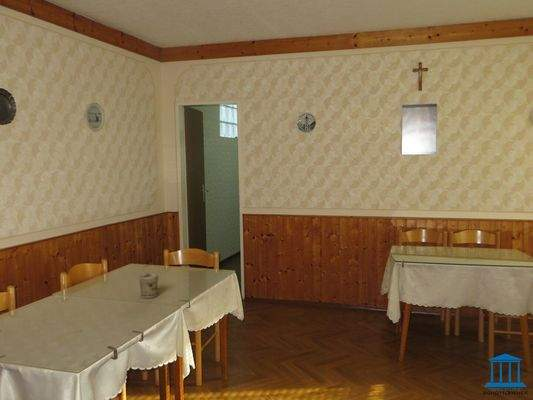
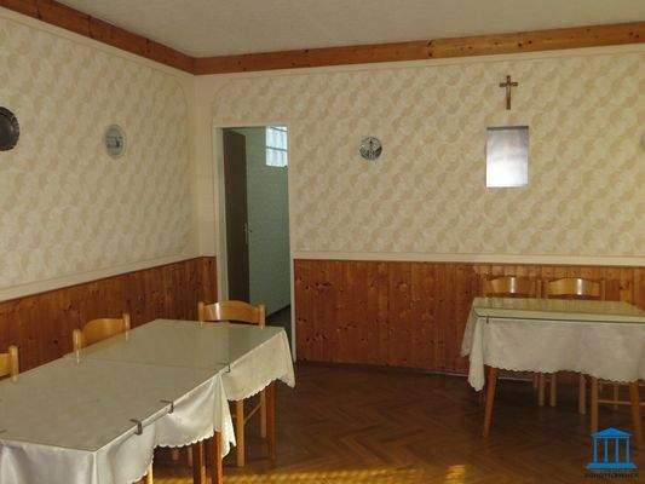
- jar [138,272,159,299]
